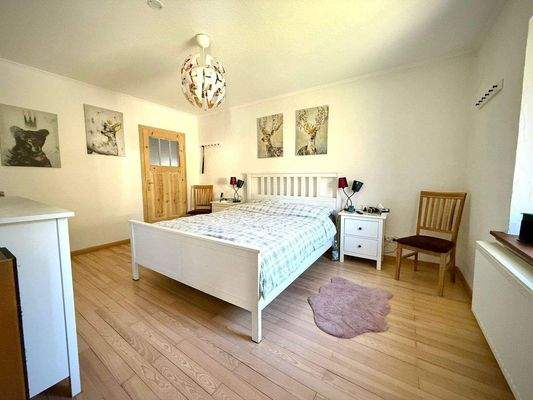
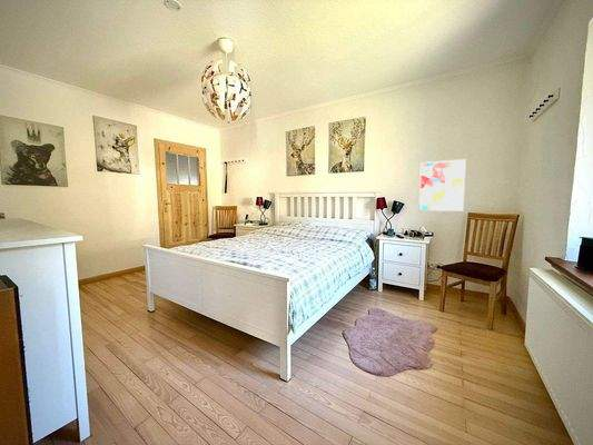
+ wall art [417,158,467,212]
